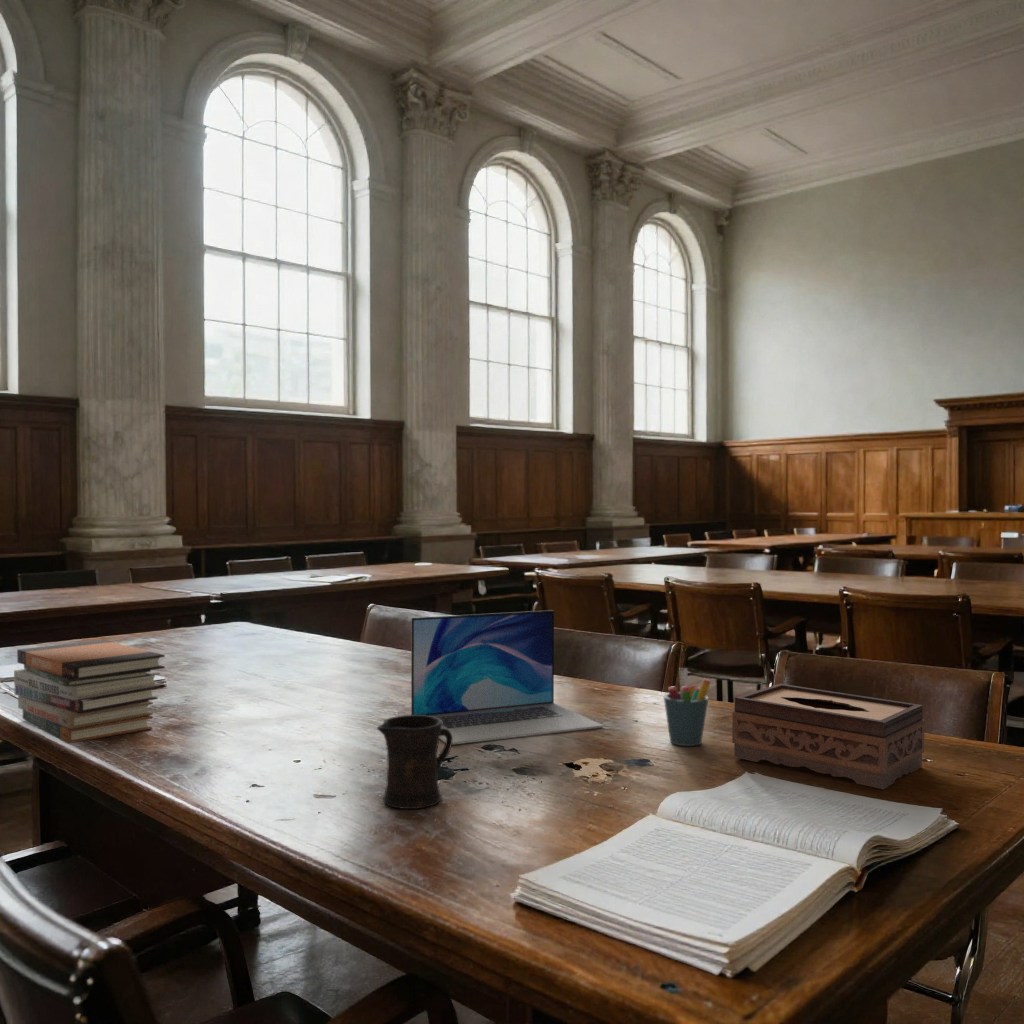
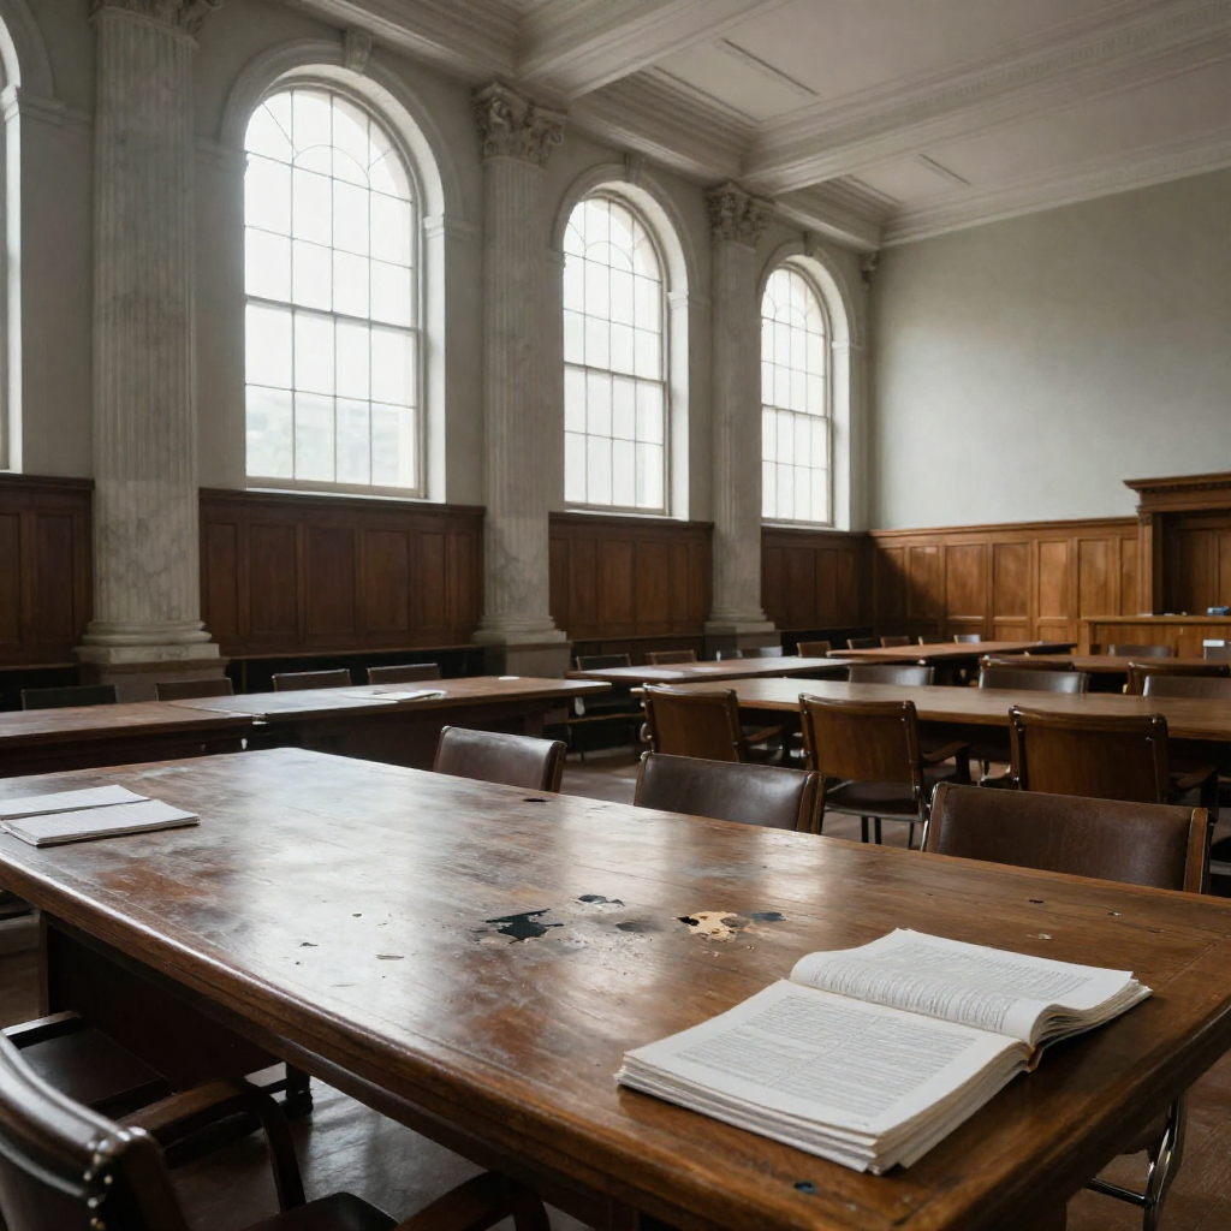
- book stack [13,639,166,744]
- laptop [410,609,604,746]
- mug [376,714,453,810]
- pen holder [663,667,711,747]
- tissue box [731,683,925,790]
